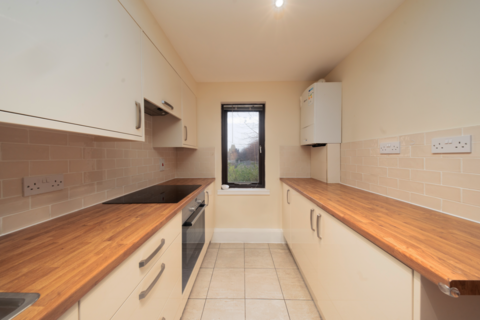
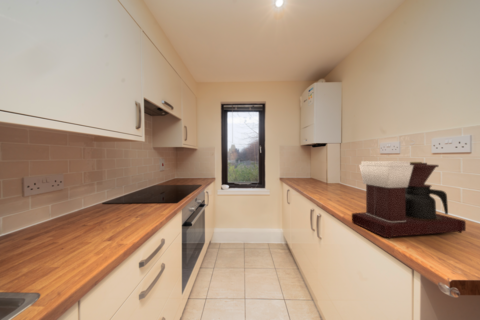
+ coffee maker [351,160,467,240]
